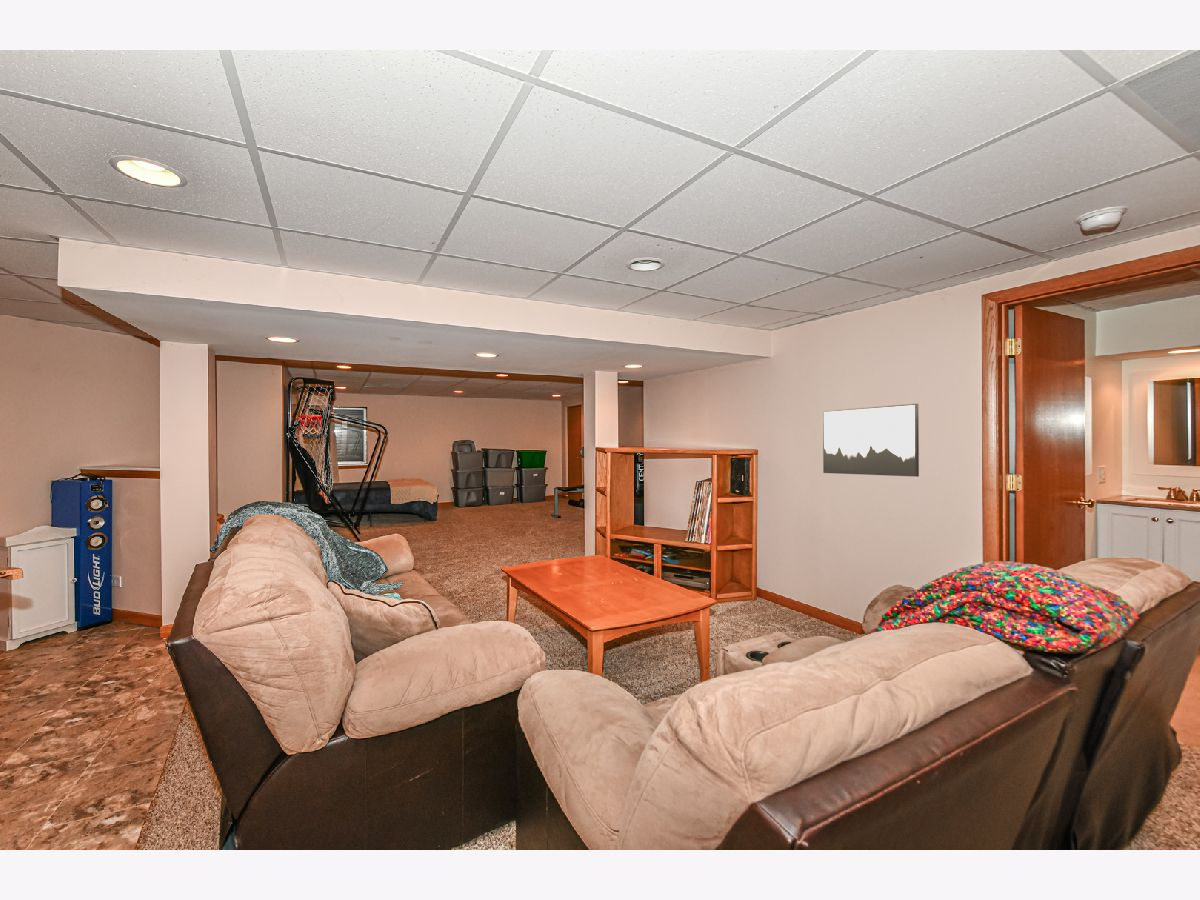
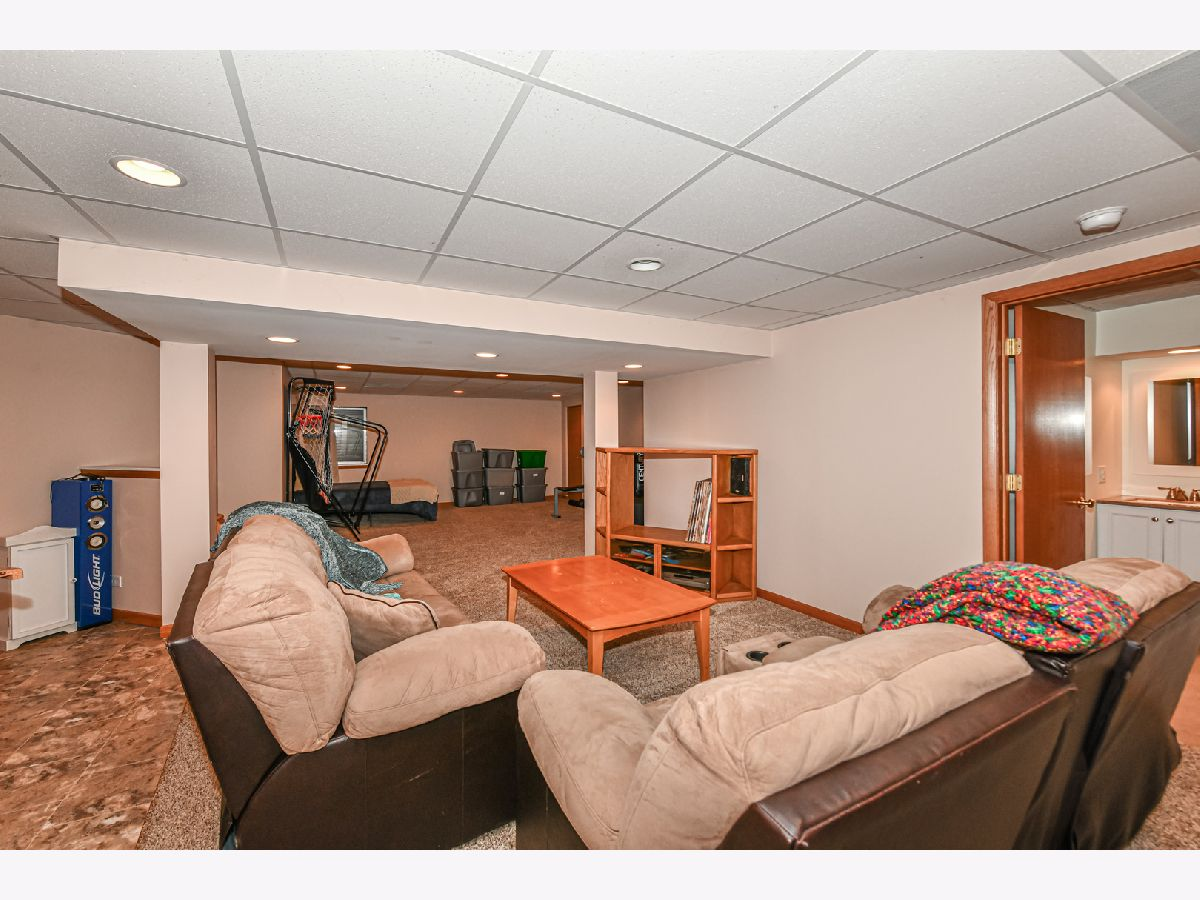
- wall art [822,403,920,478]
